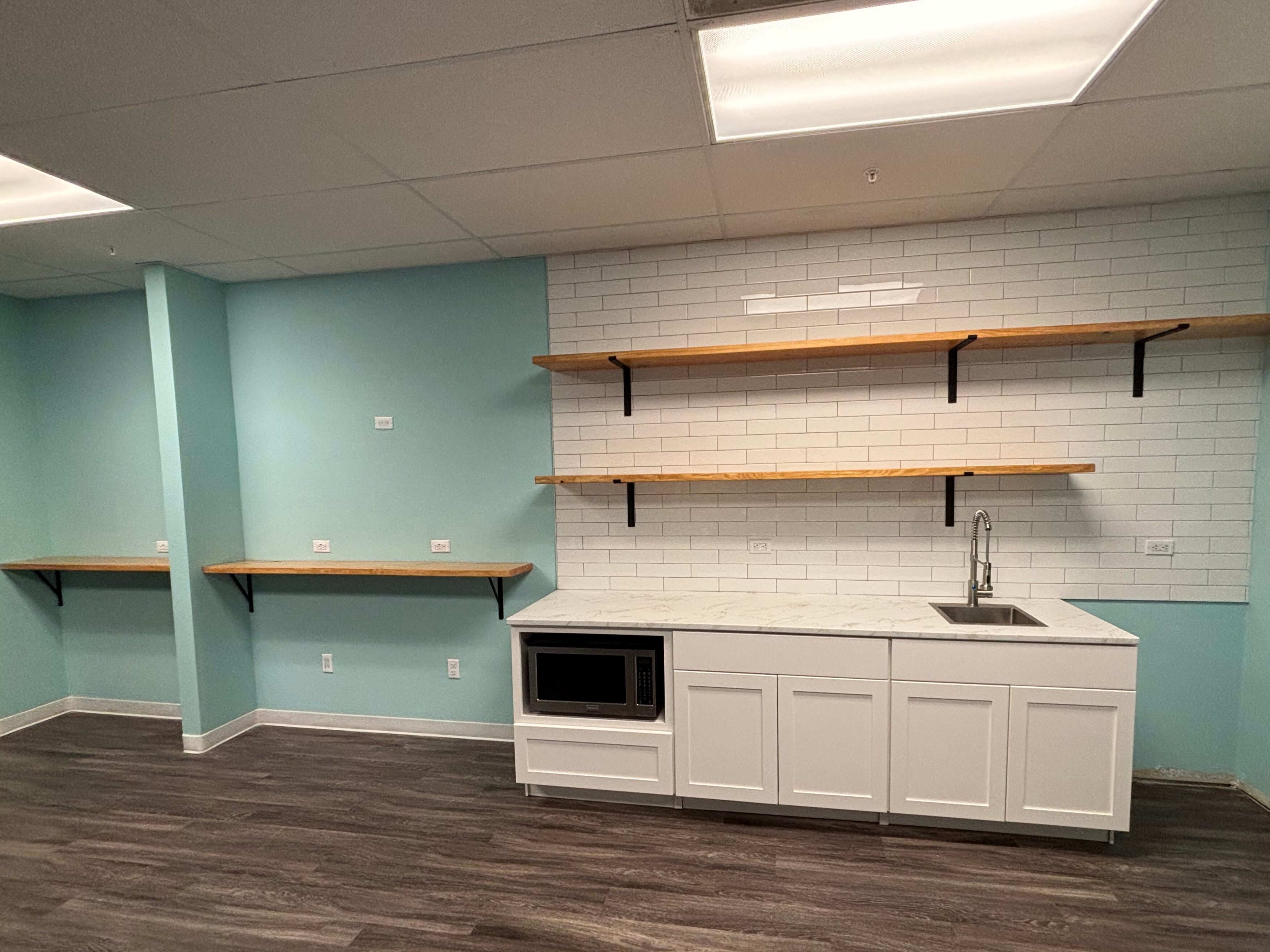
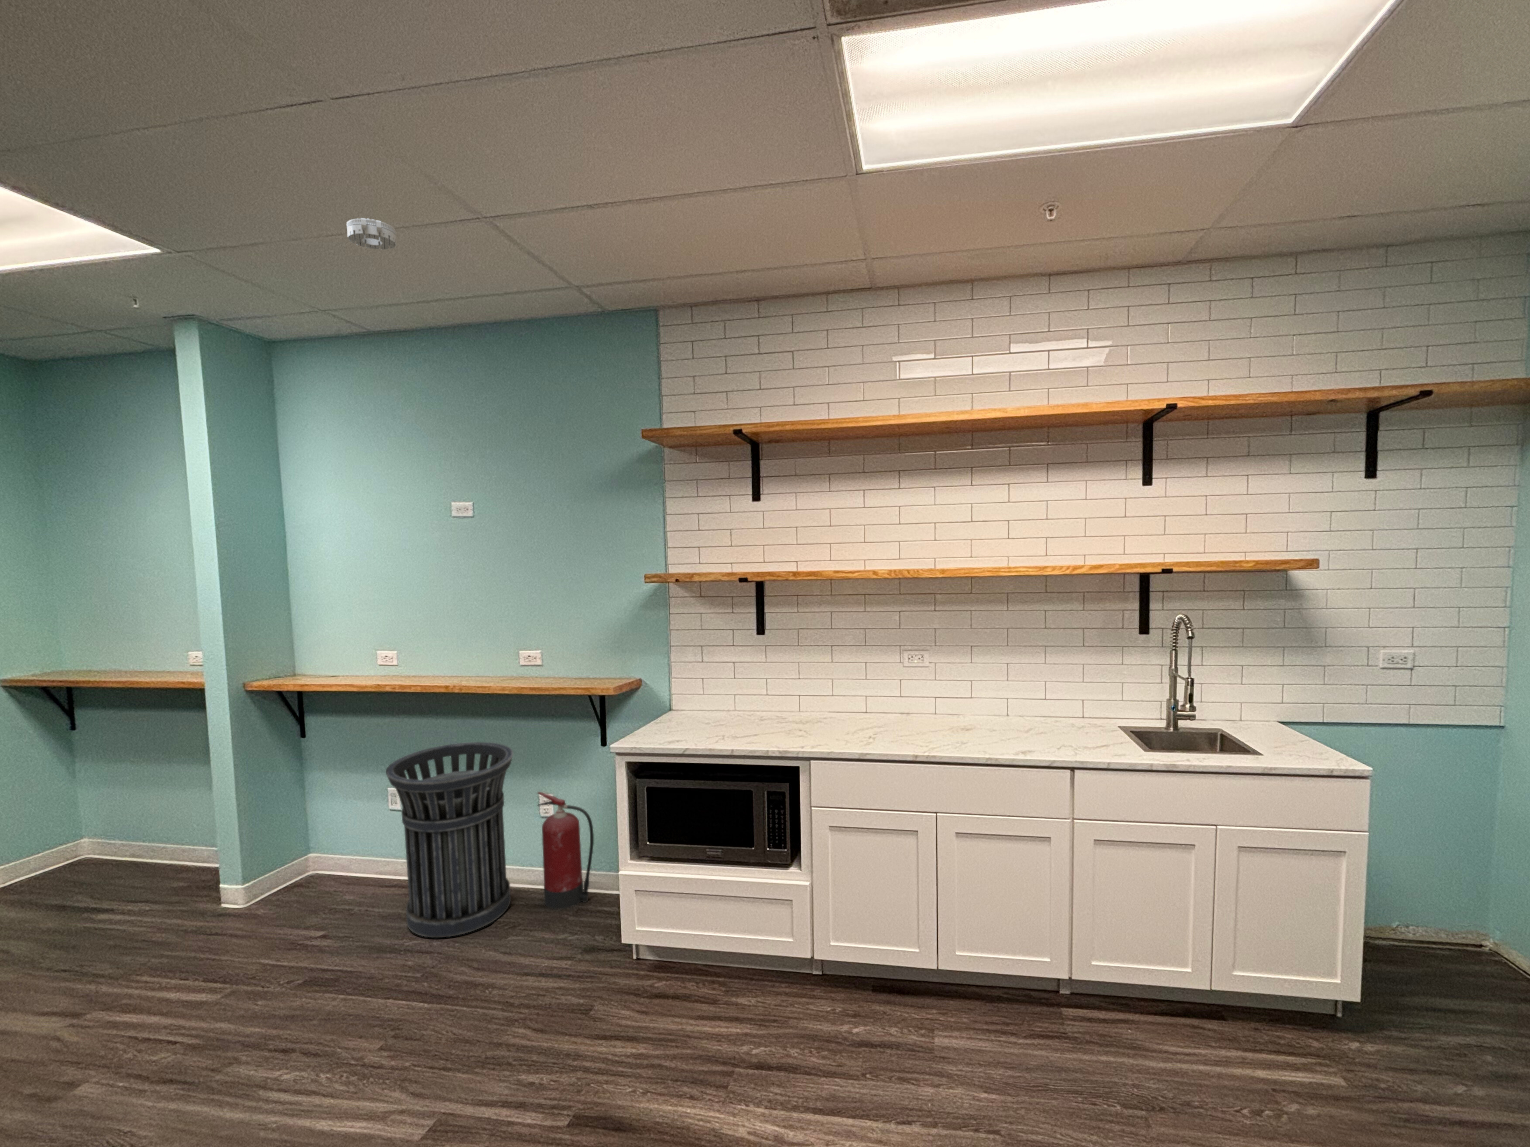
+ trash can [386,741,514,939]
+ fire extinguisher [536,792,594,910]
+ smoke detector [346,217,398,251]
